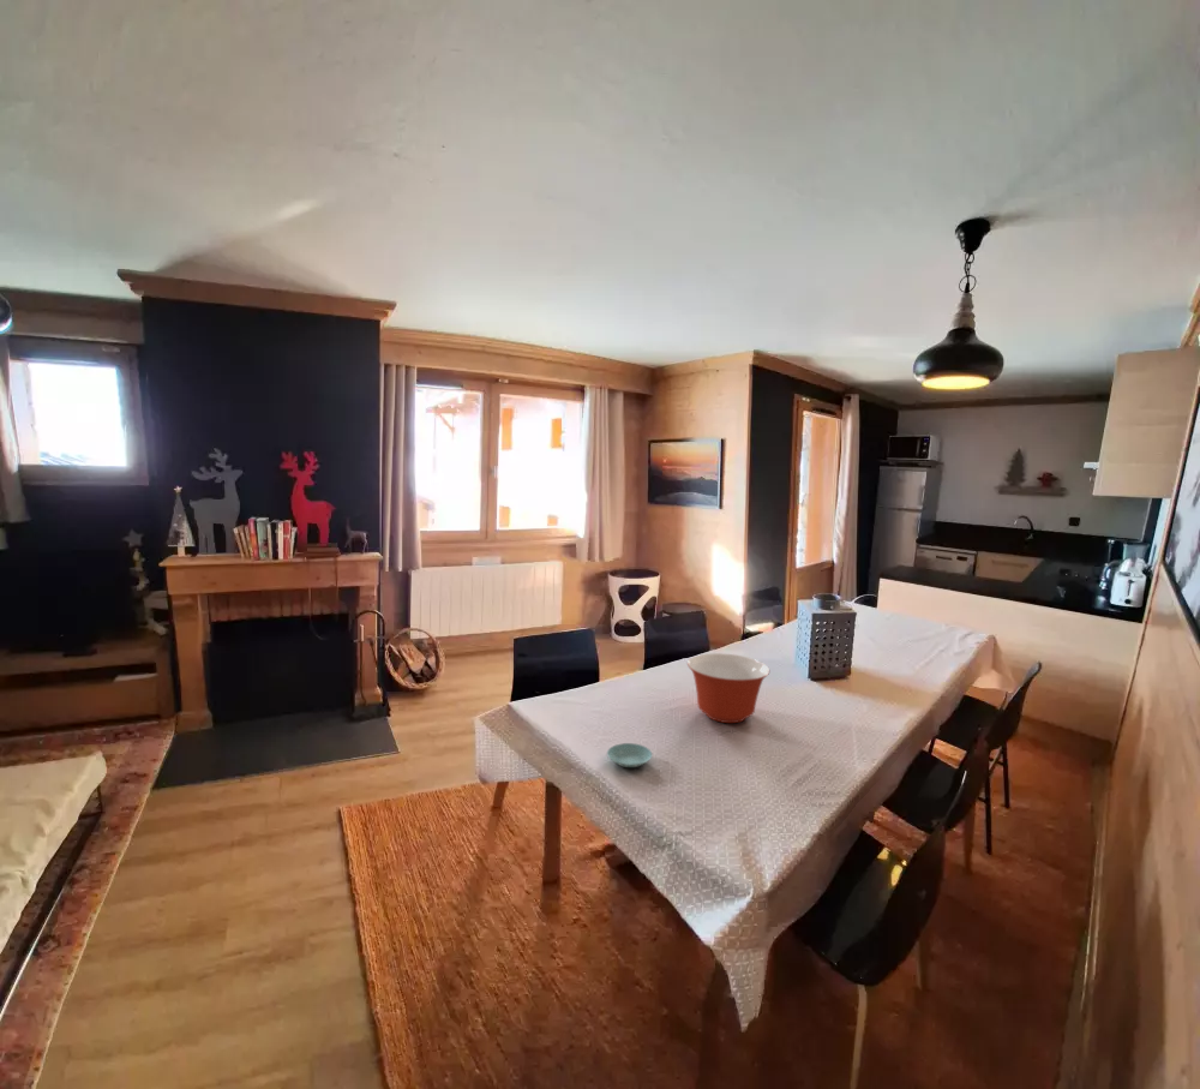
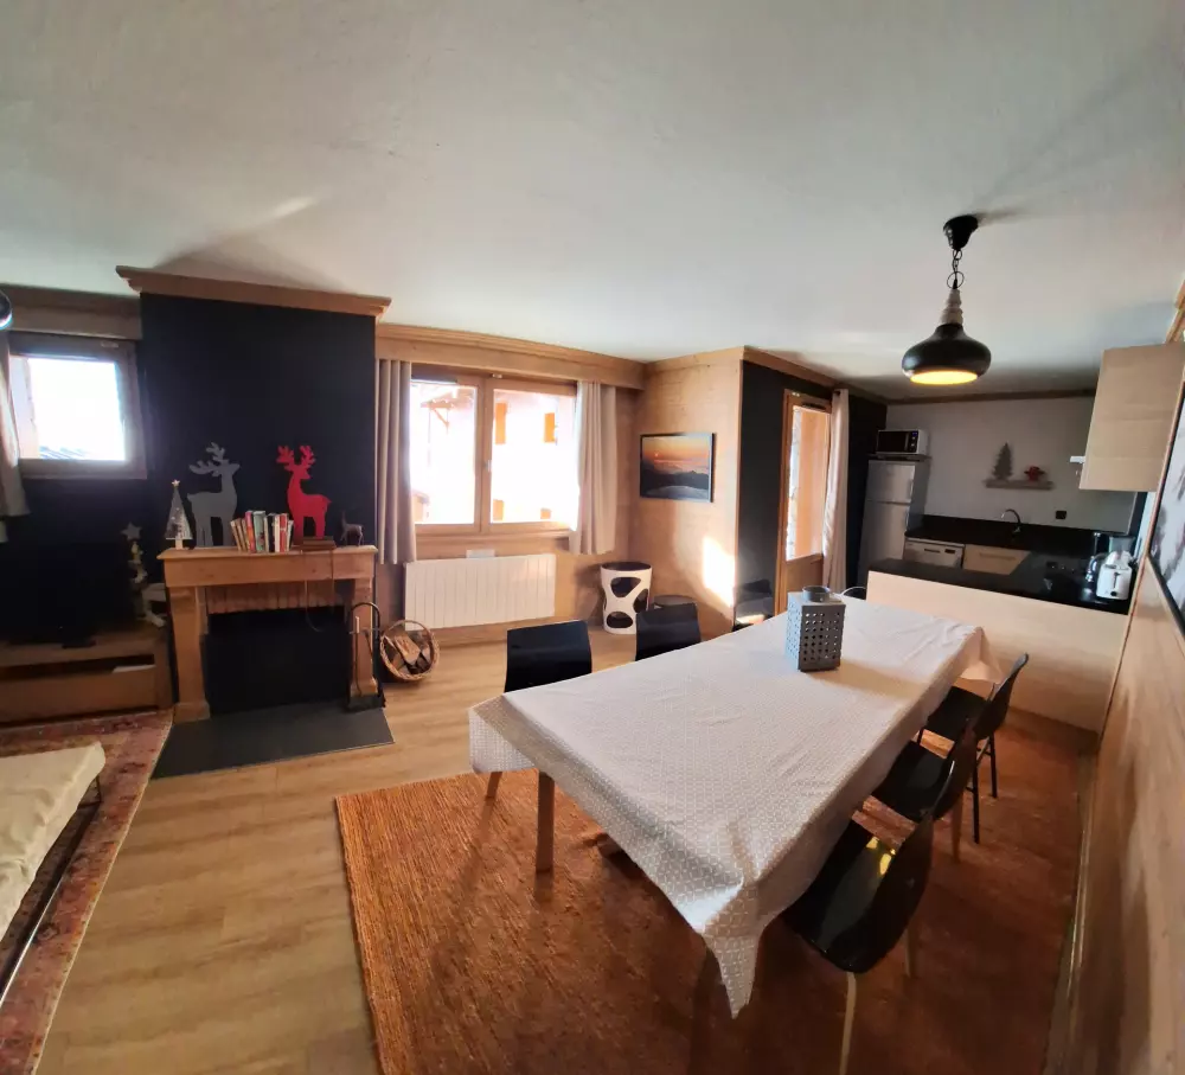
- saucer [606,742,653,768]
- mixing bowl [686,652,770,724]
